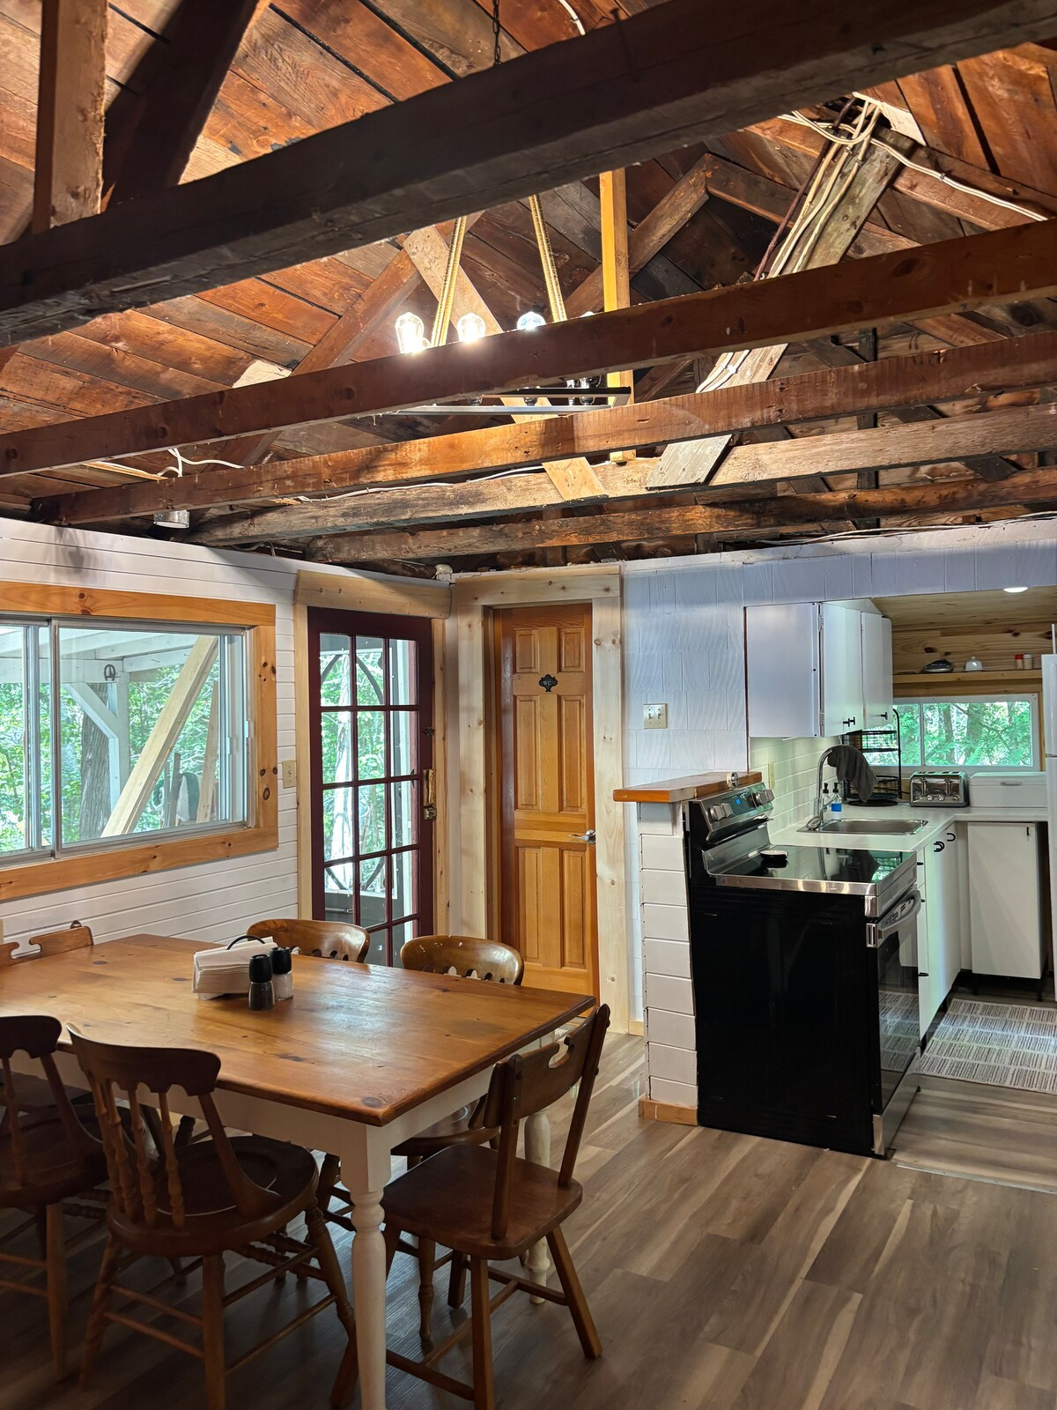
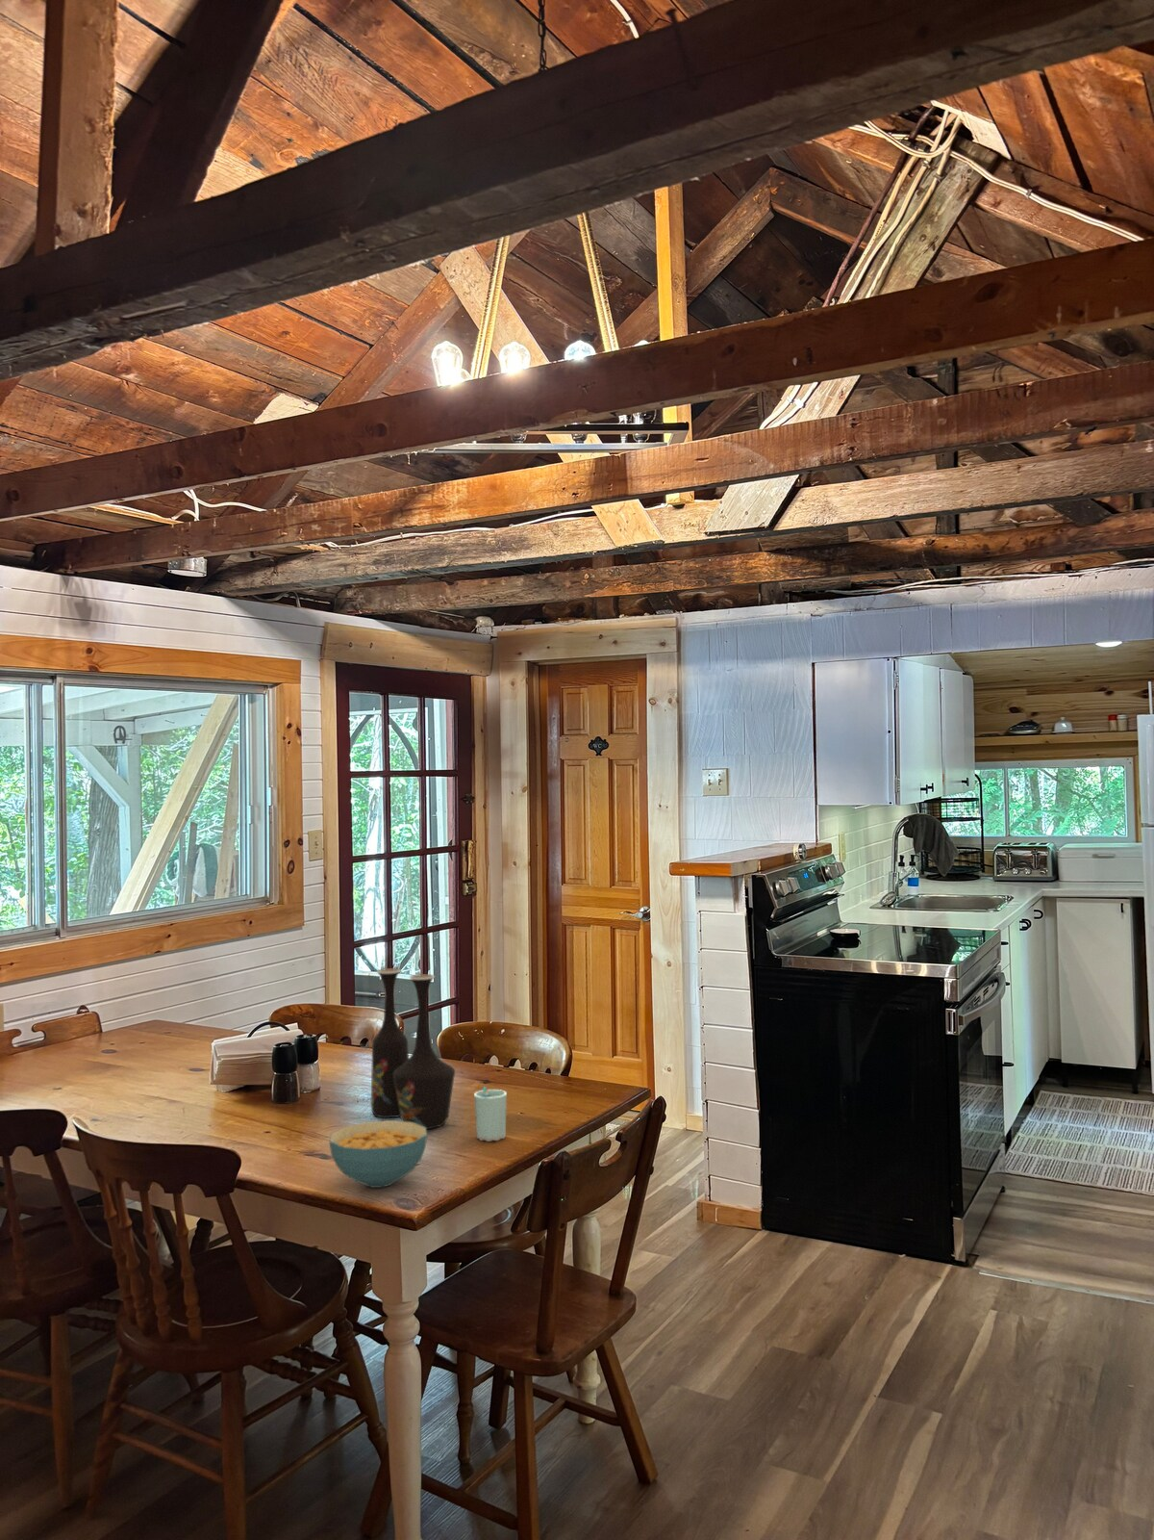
+ vase [370,968,456,1130]
+ cereal bowl [329,1119,428,1188]
+ cup [473,1085,508,1142]
